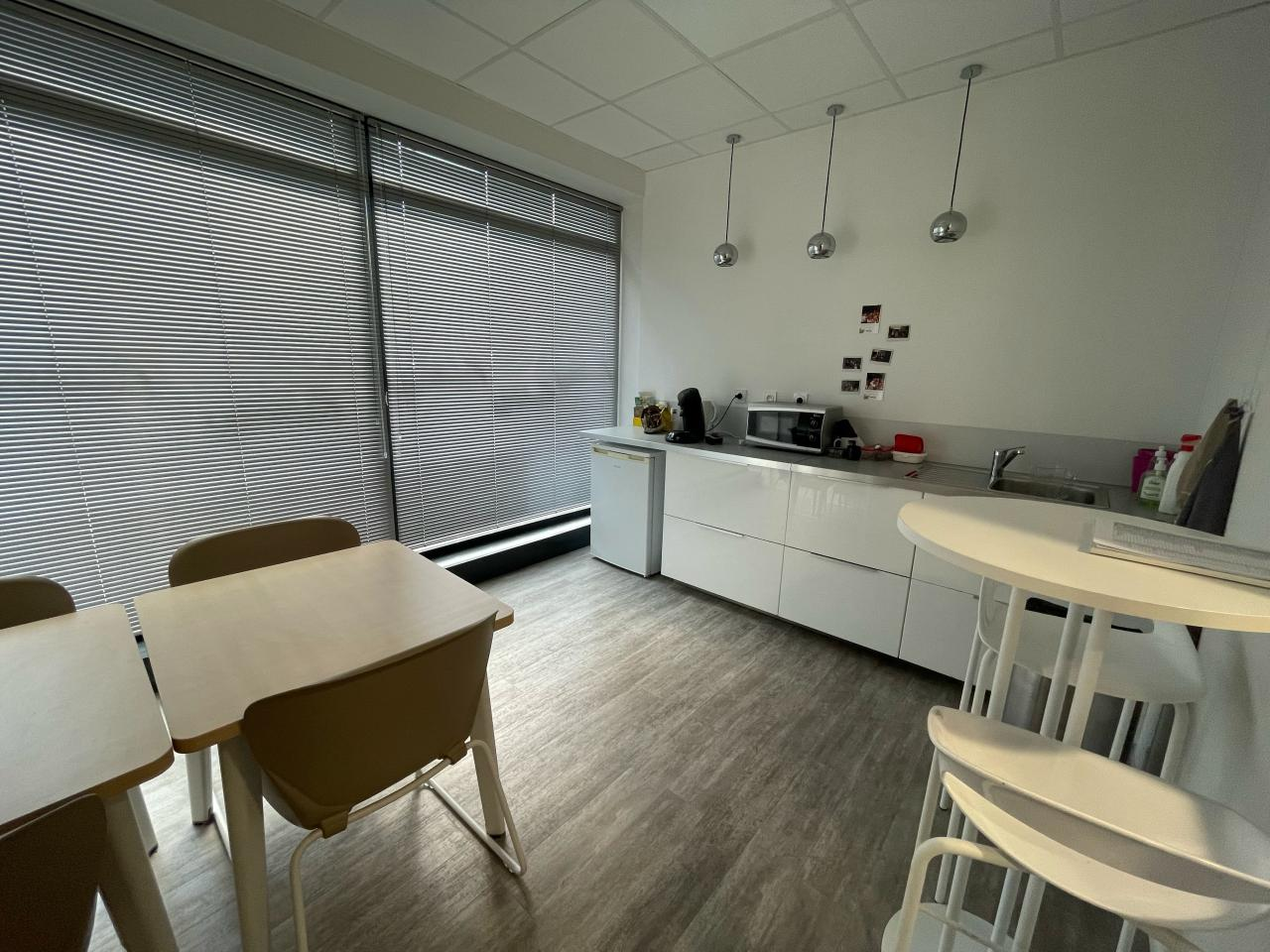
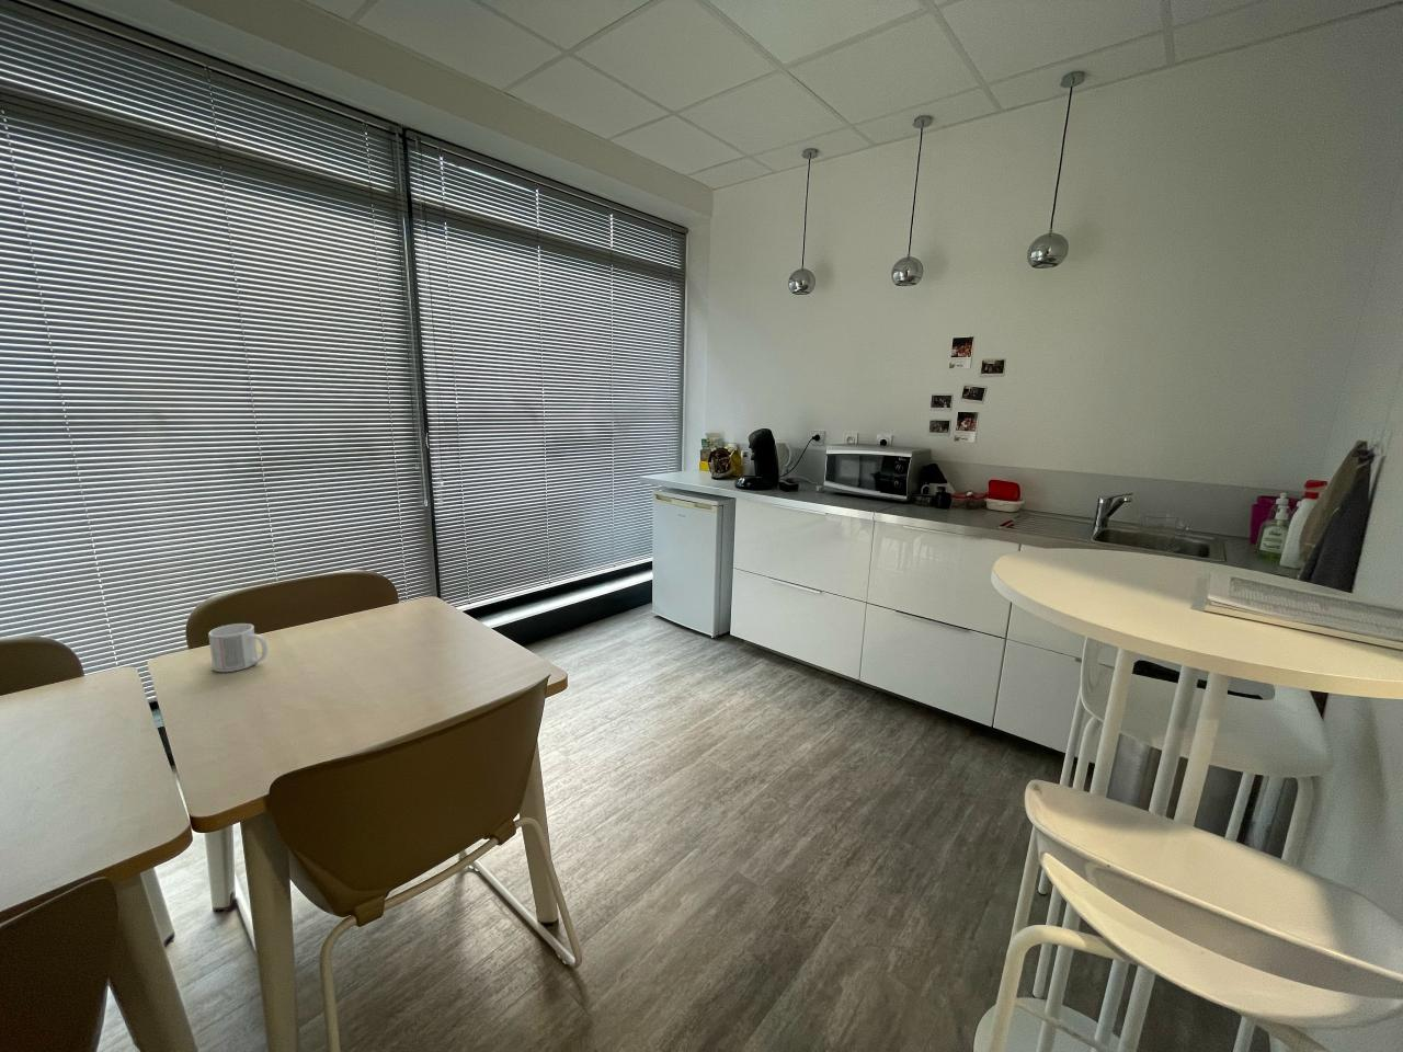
+ mug [208,622,268,673]
